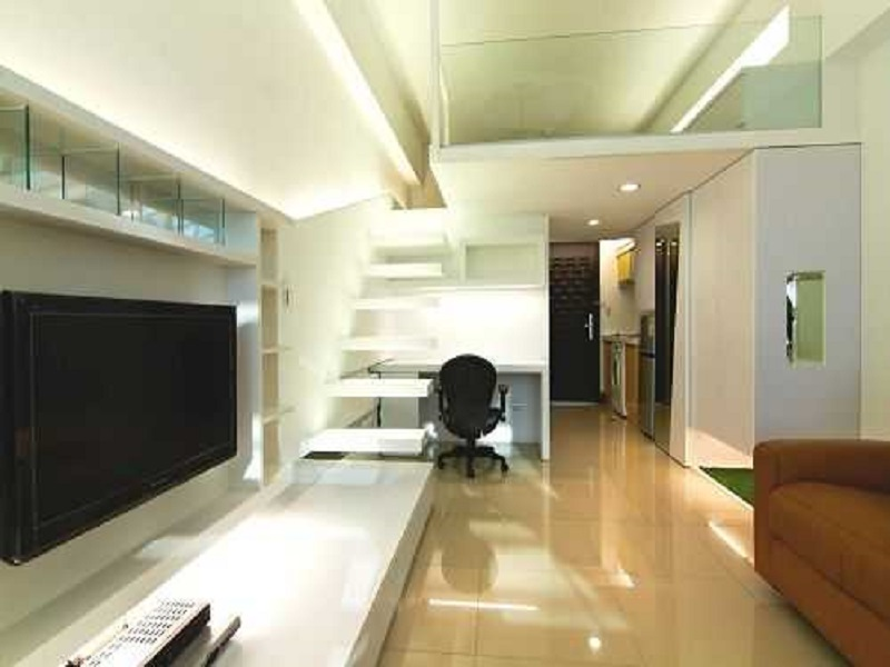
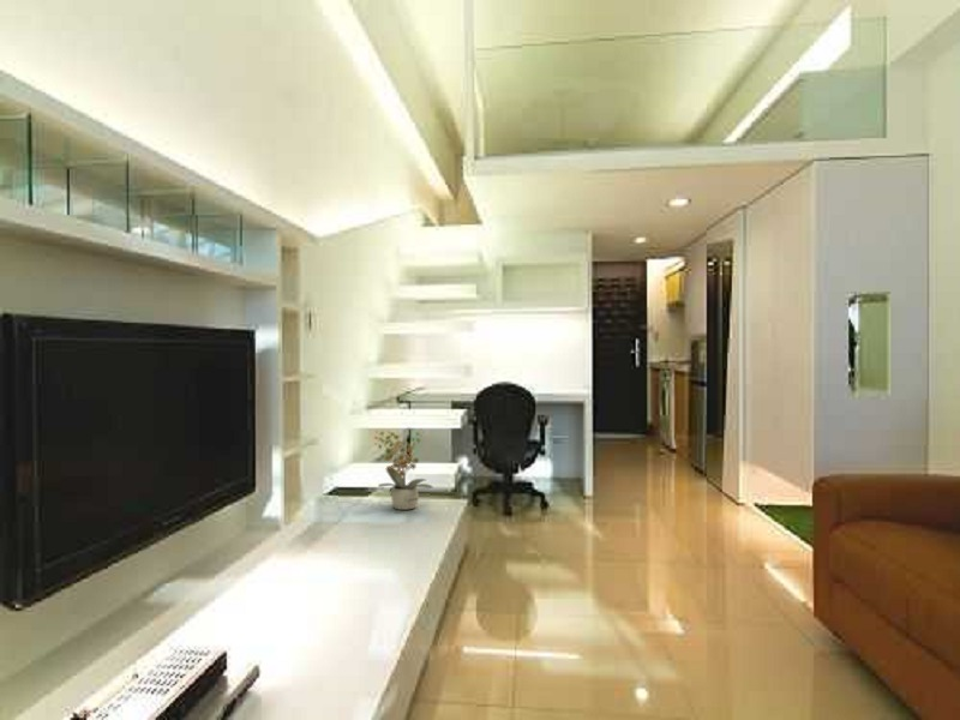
+ potted plant [373,427,434,511]
